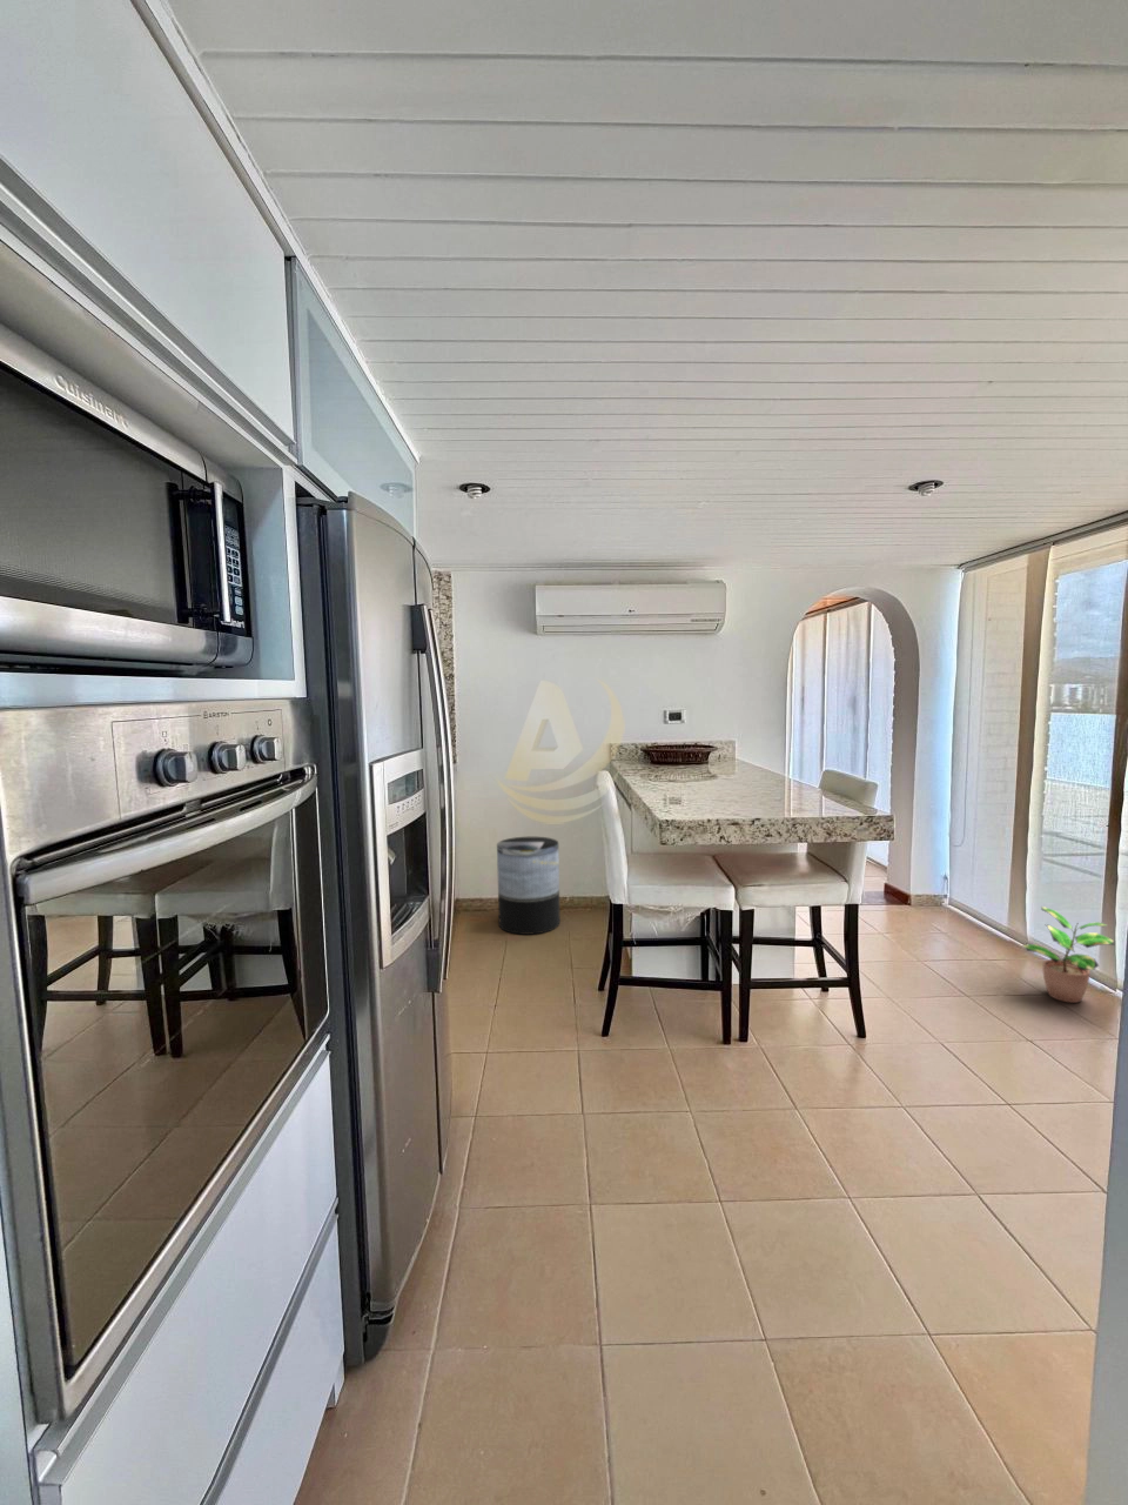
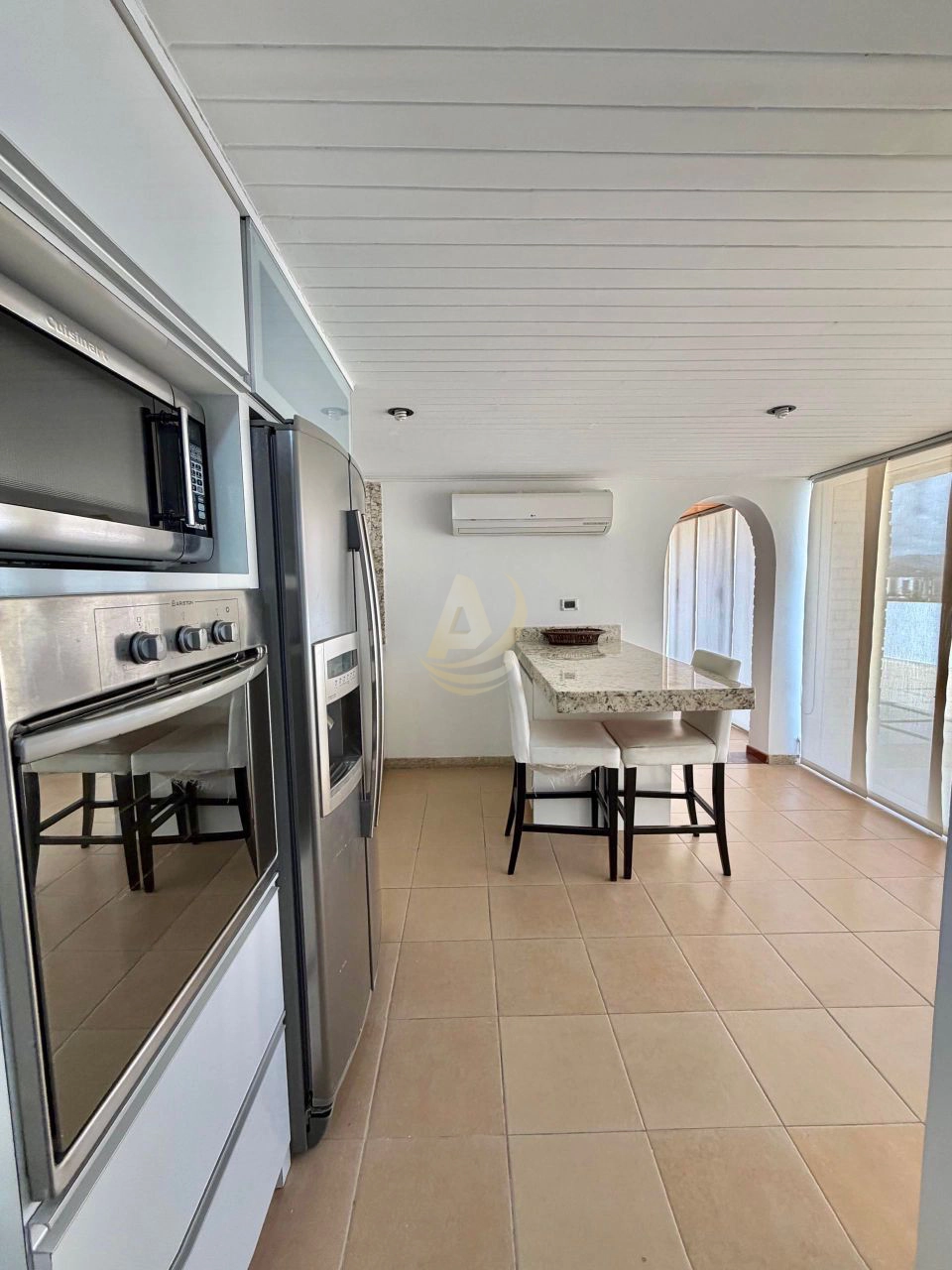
- potted plant [1021,905,1116,1004]
- trash can [495,835,562,936]
